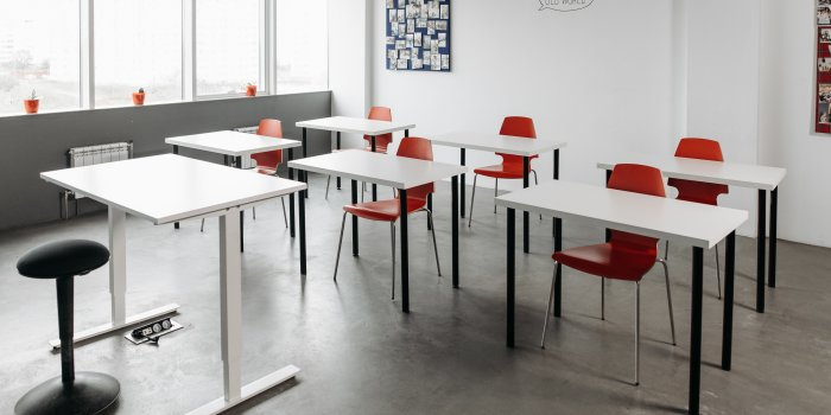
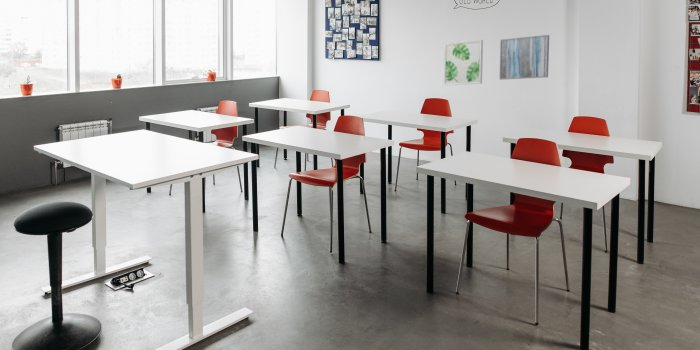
+ wall art [499,34,550,81]
+ wall art [443,39,484,86]
